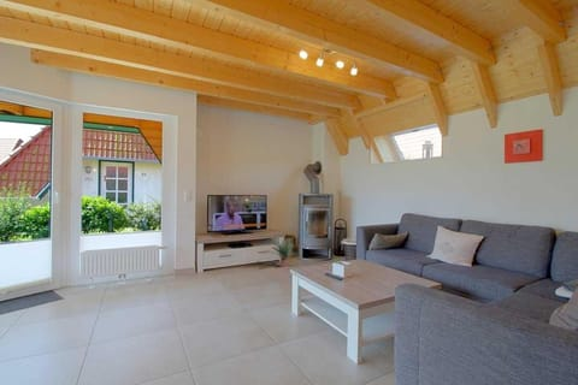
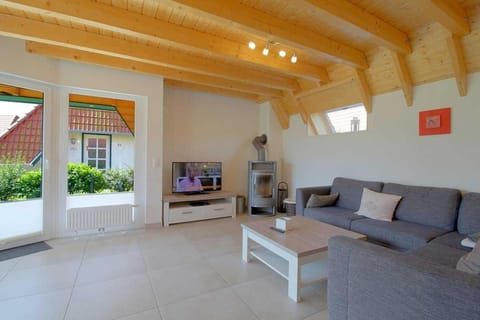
- potted plant [266,238,297,268]
